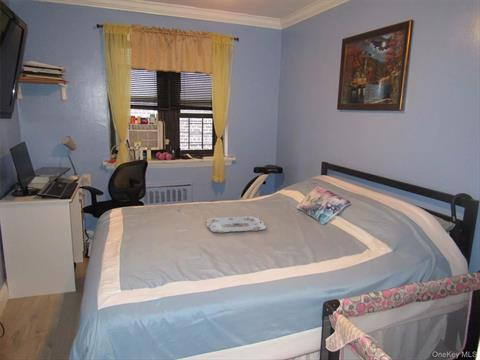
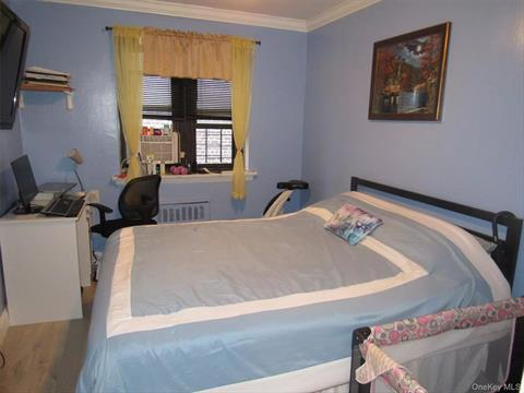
- serving tray [205,215,267,233]
